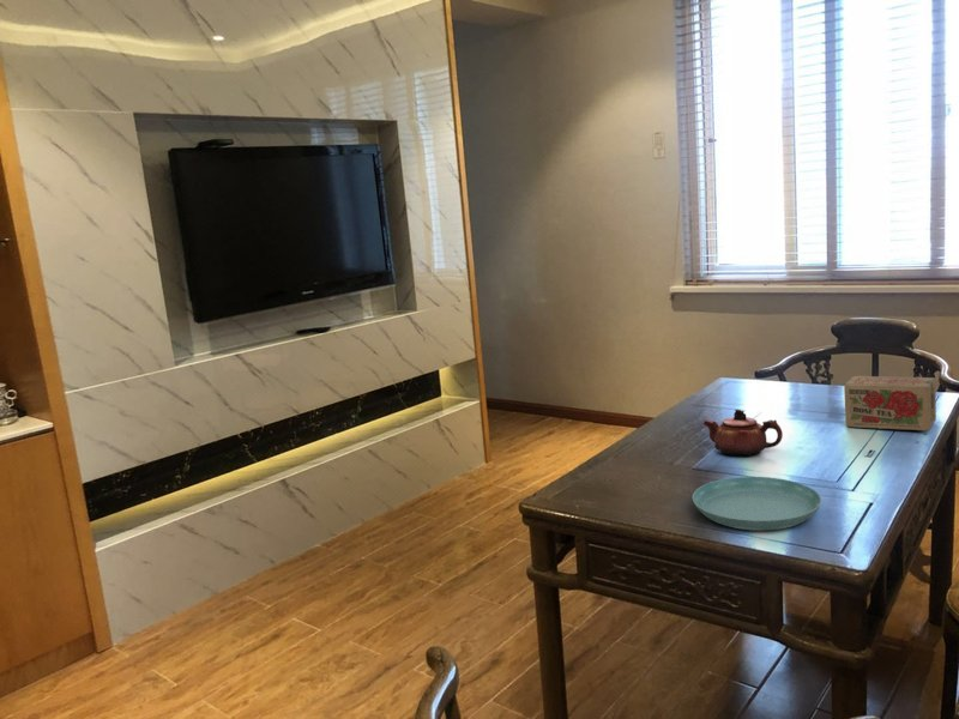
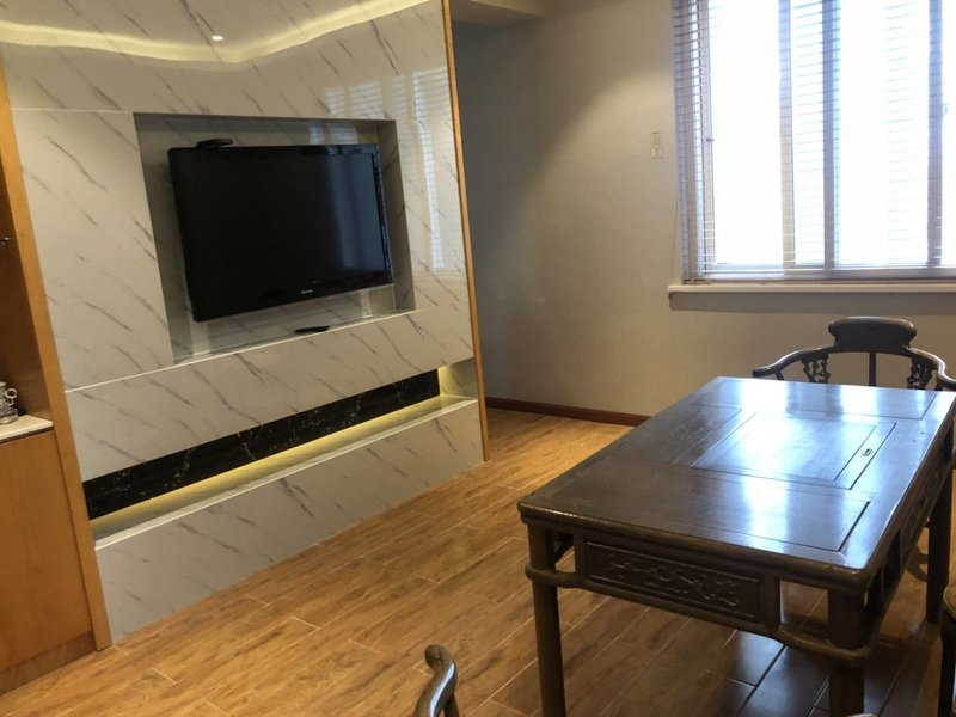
- saucer [692,476,822,532]
- teapot [702,409,784,458]
- tea box [843,375,937,431]
